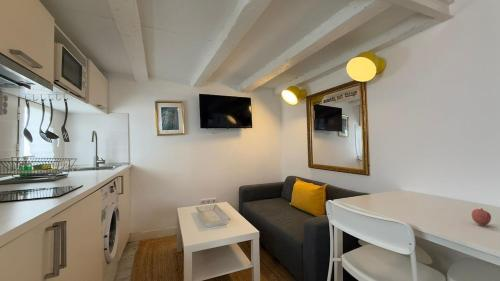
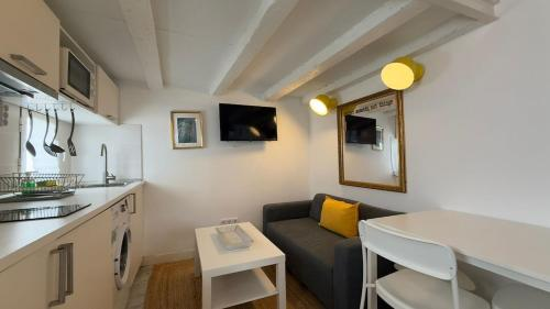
- fruit [471,207,492,226]
